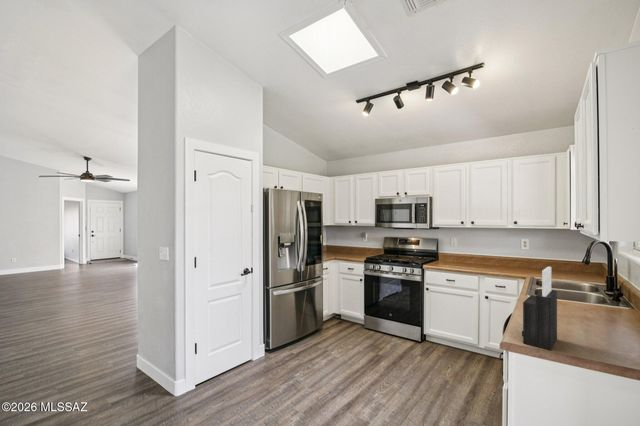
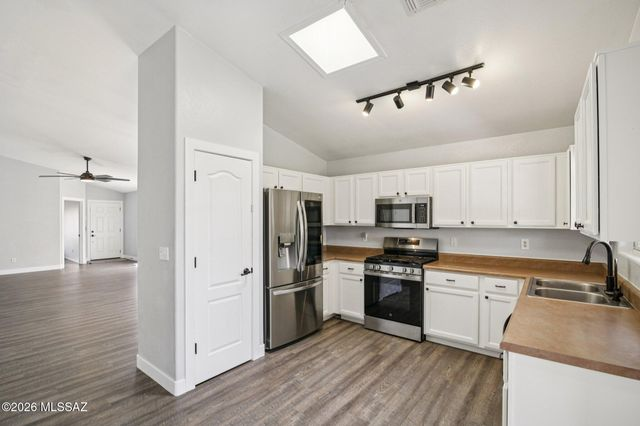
- knife block [521,266,558,351]
